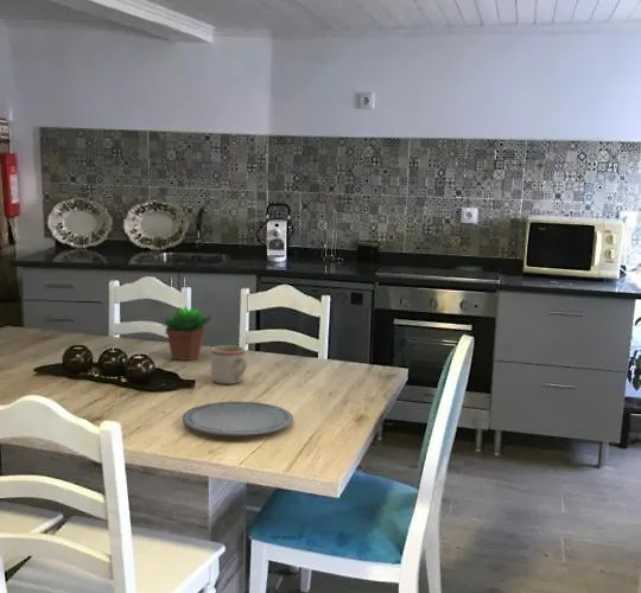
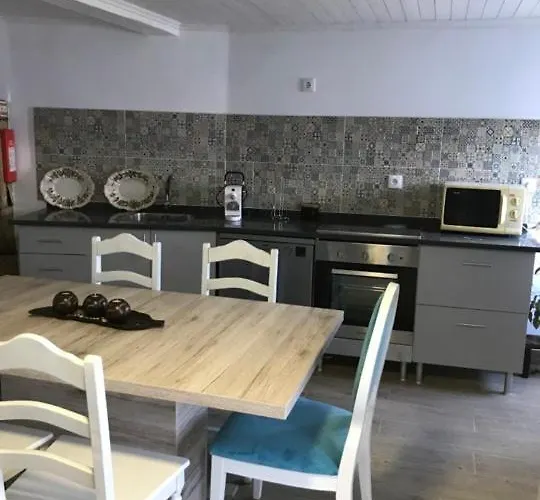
- succulent plant [160,304,214,362]
- mug [210,344,248,385]
- plate [182,401,294,436]
